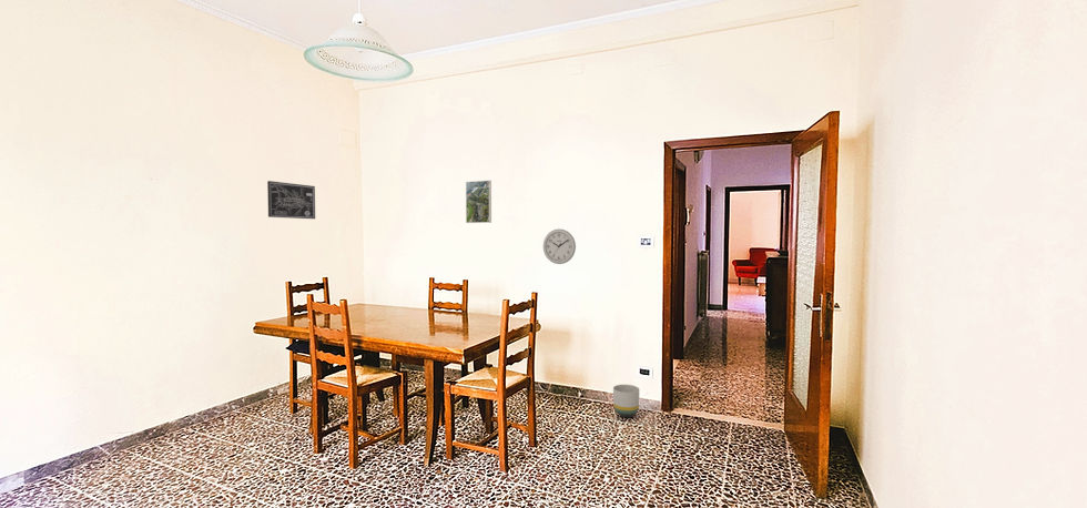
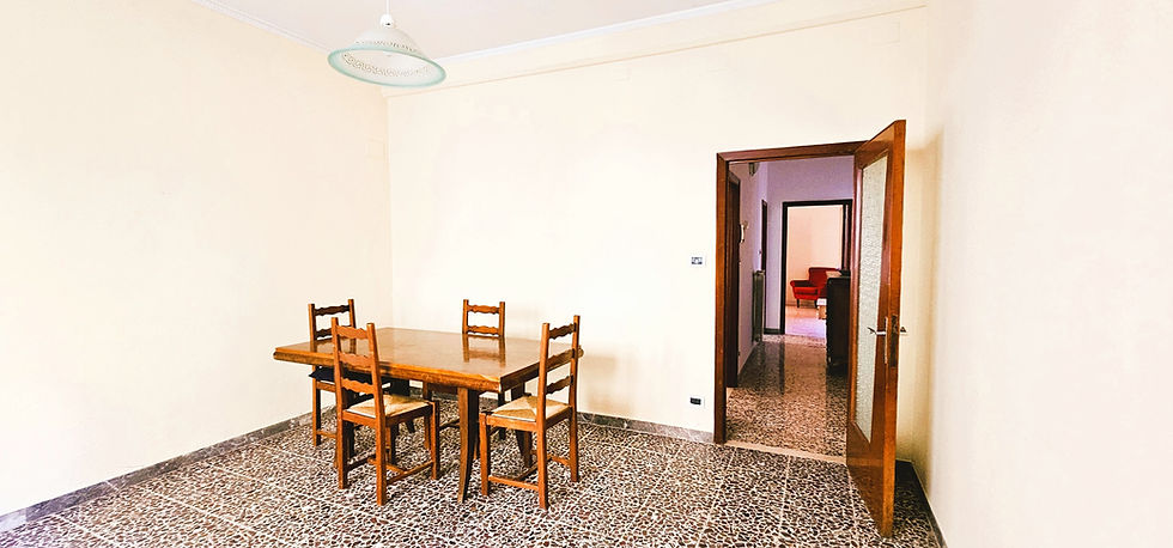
- wall art [266,180,316,220]
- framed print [465,180,492,224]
- wall clock [542,228,577,265]
- planter [612,384,640,418]
